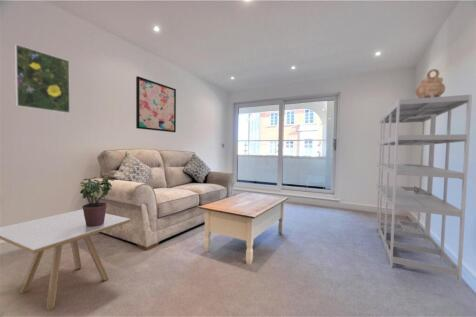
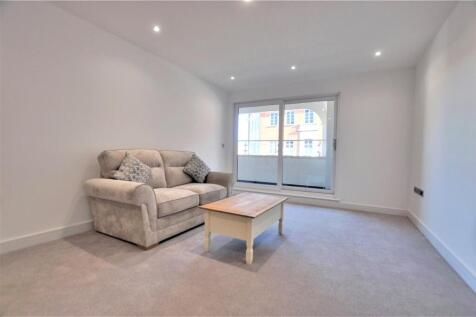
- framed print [14,43,71,114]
- wall art [135,75,177,133]
- ceramic vessel [414,68,446,98]
- side table [0,208,131,311]
- potted plant [79,174,115,227]
- shelving unit [375,94,473,283]
